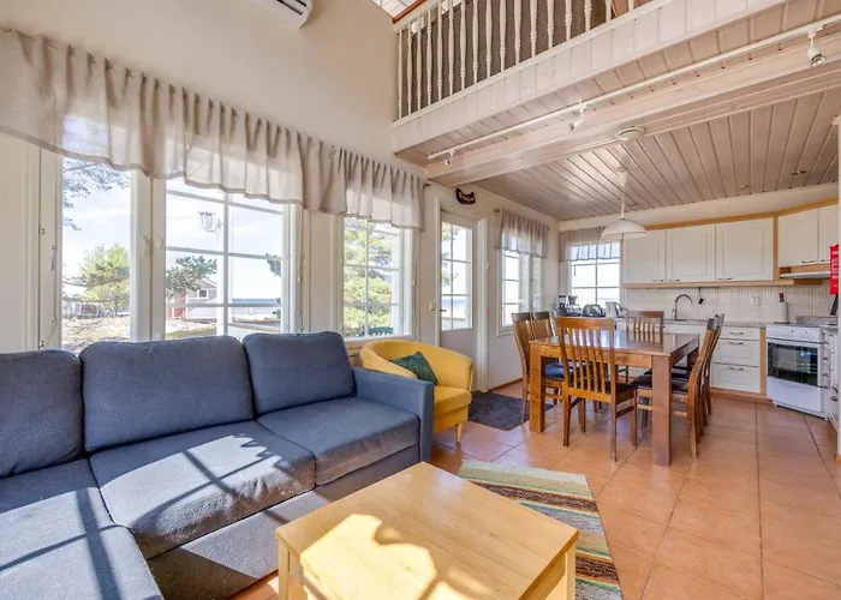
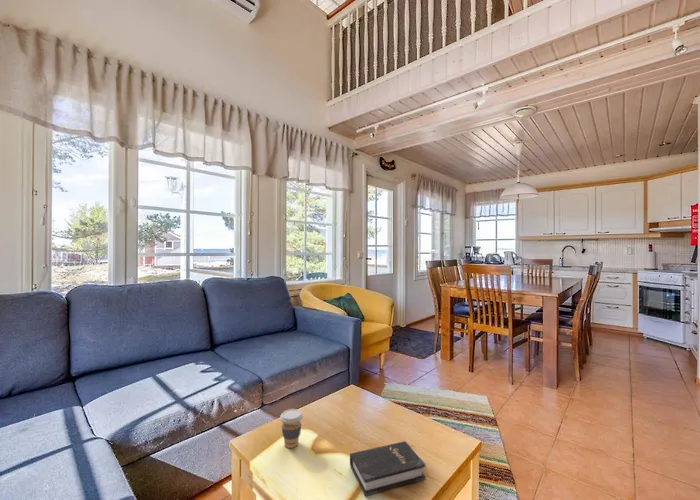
+ coffee cup [279,408,304,449]
+ hardback book [349,440,427,497]
